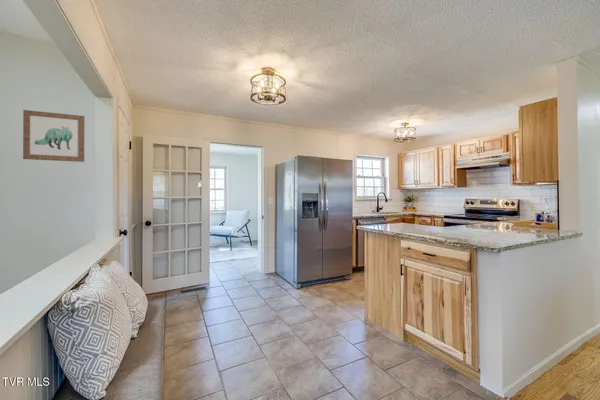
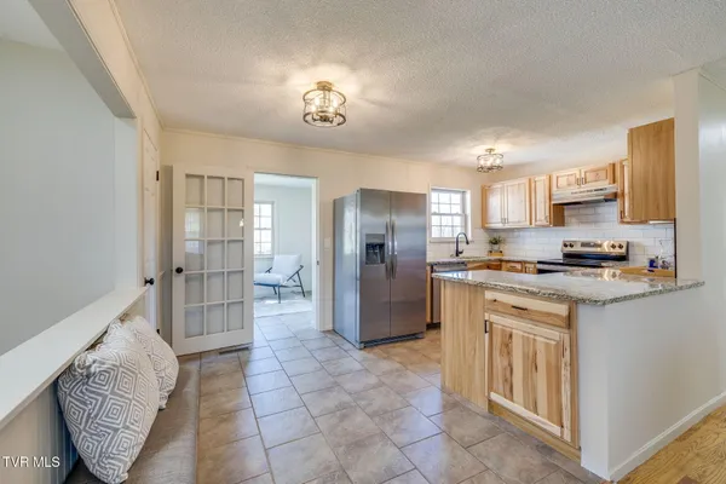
- wall art [22,109,86,163]
